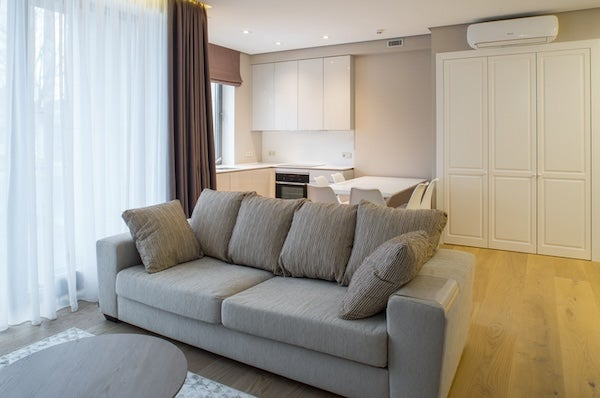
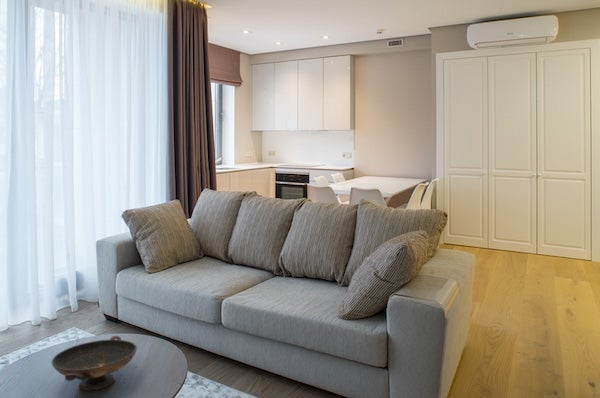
+ decorative bowl [51,335,138,391]
